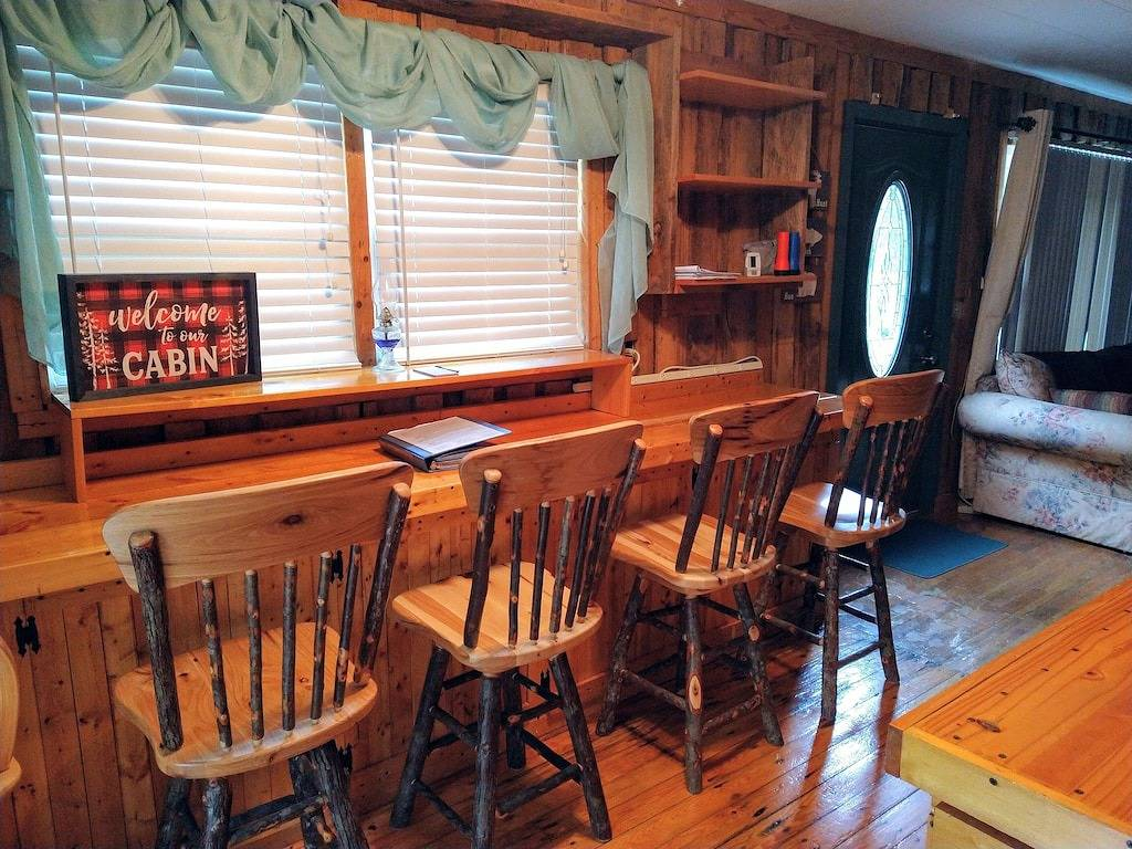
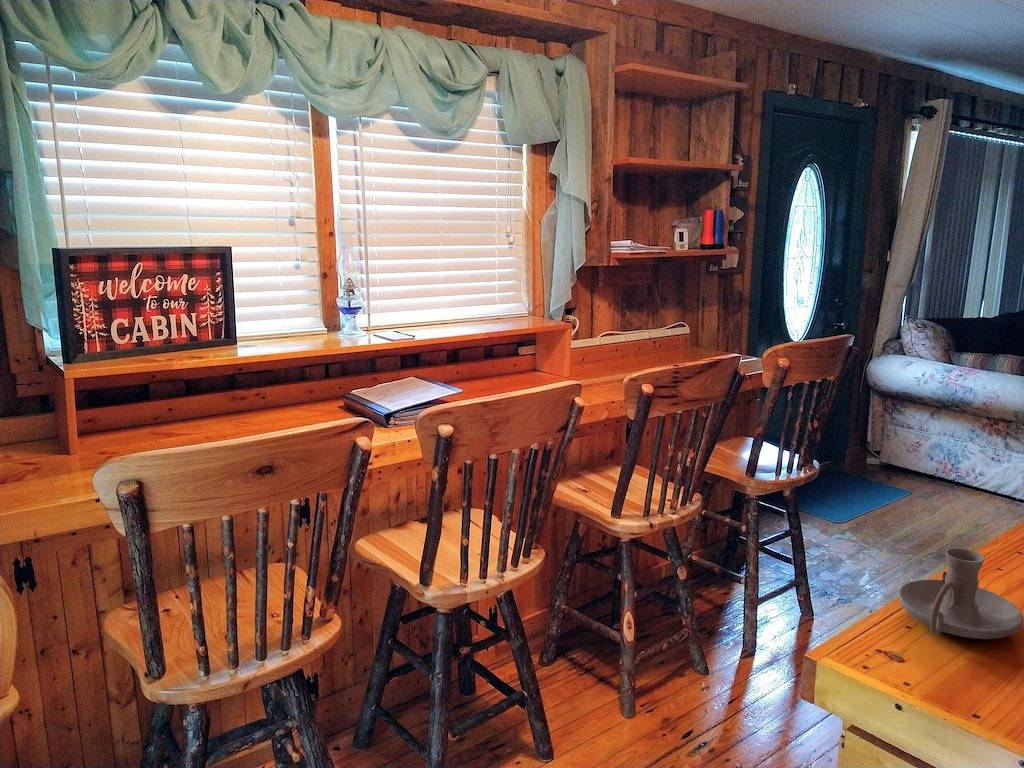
+ candle holder [897,547,1024,640]
